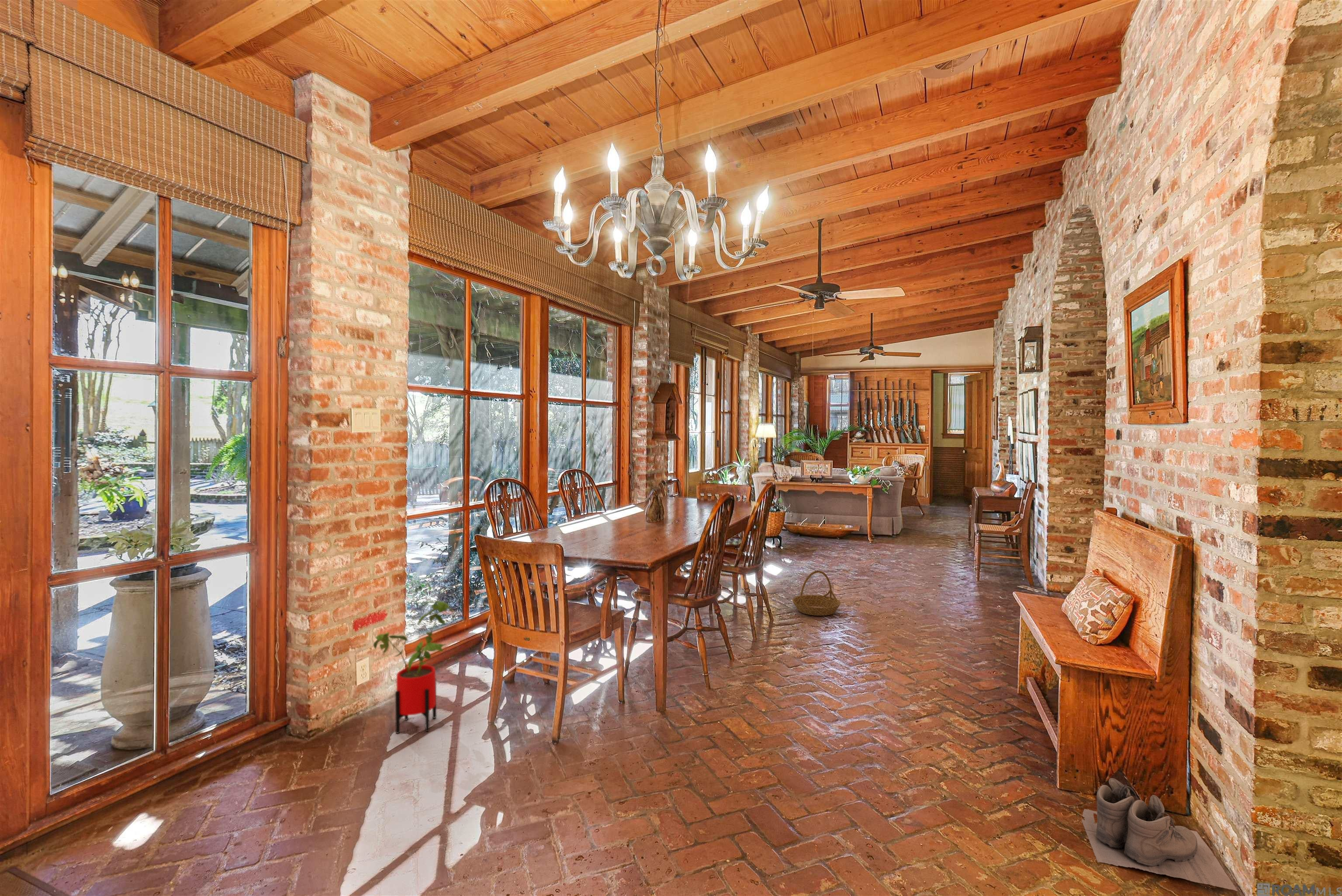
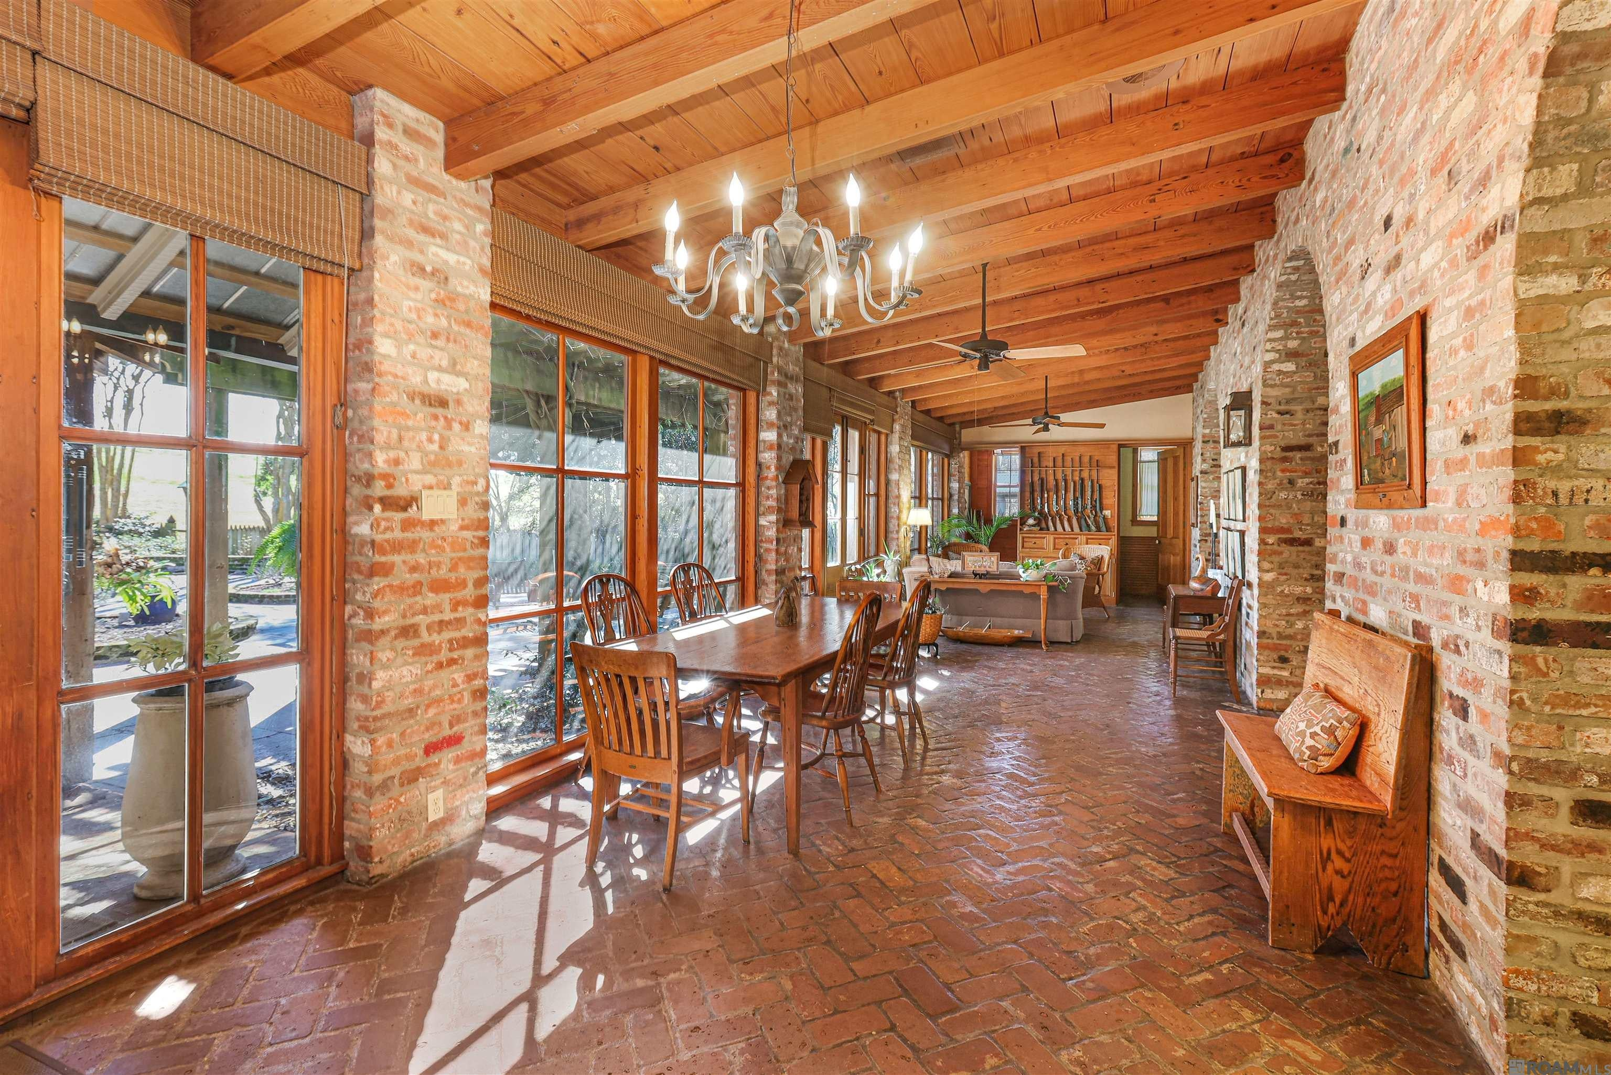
- house plant [373,600,455,734]
- boots [1081,778,1238,892]
- basket [792,570,841,616]
